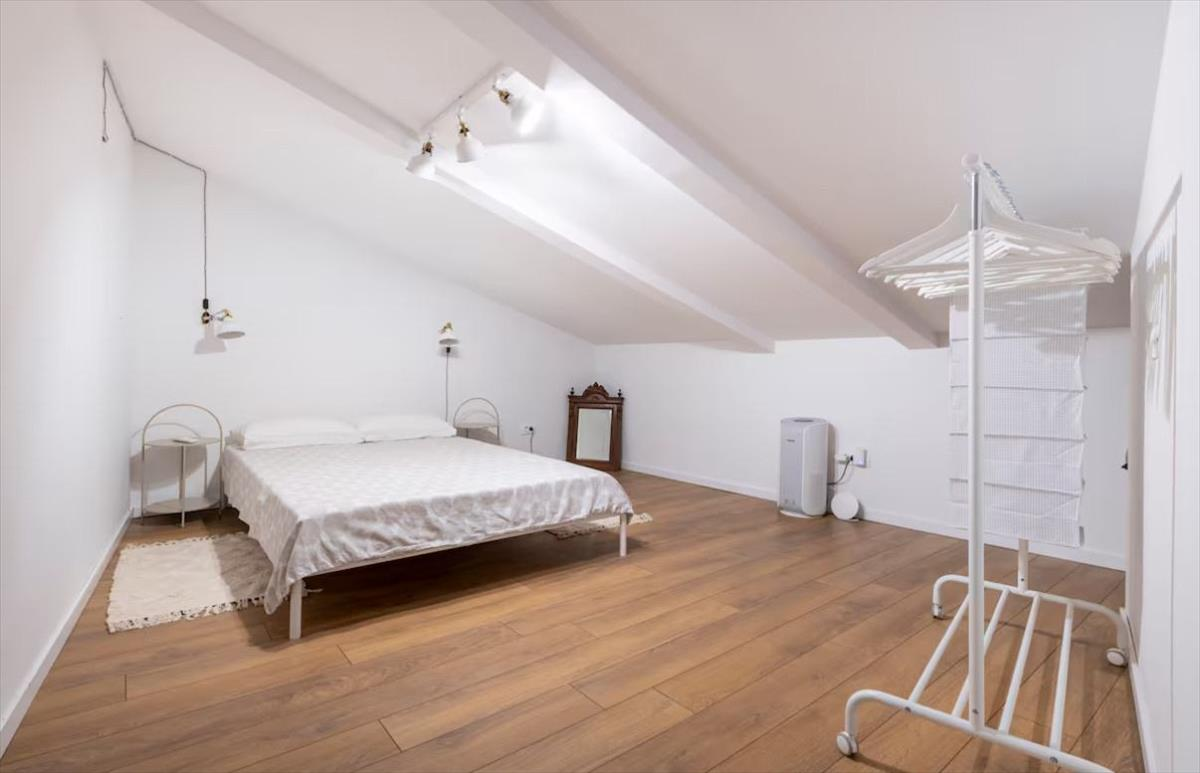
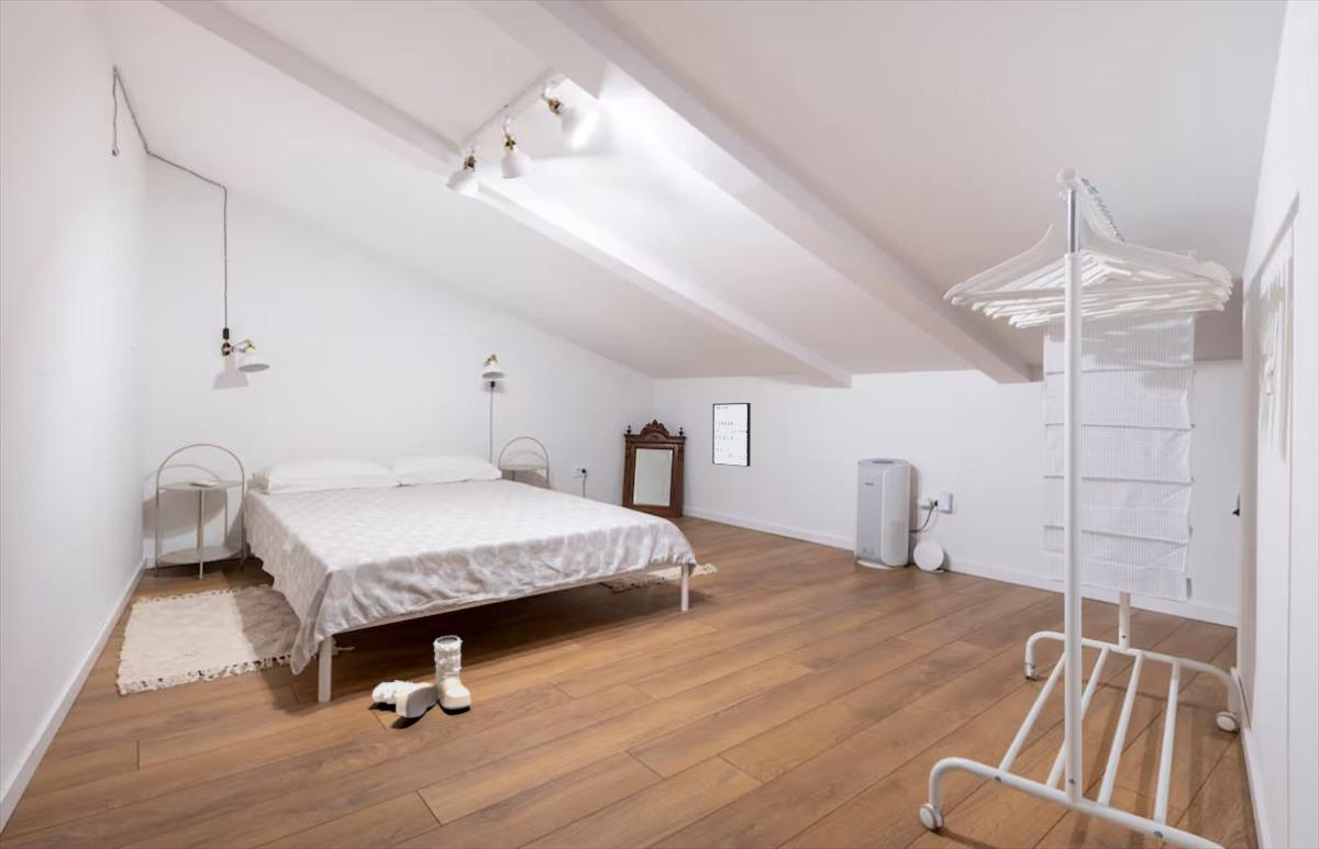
+ boots [370,635,473,718]
+ wall art [711,402,752,468]
